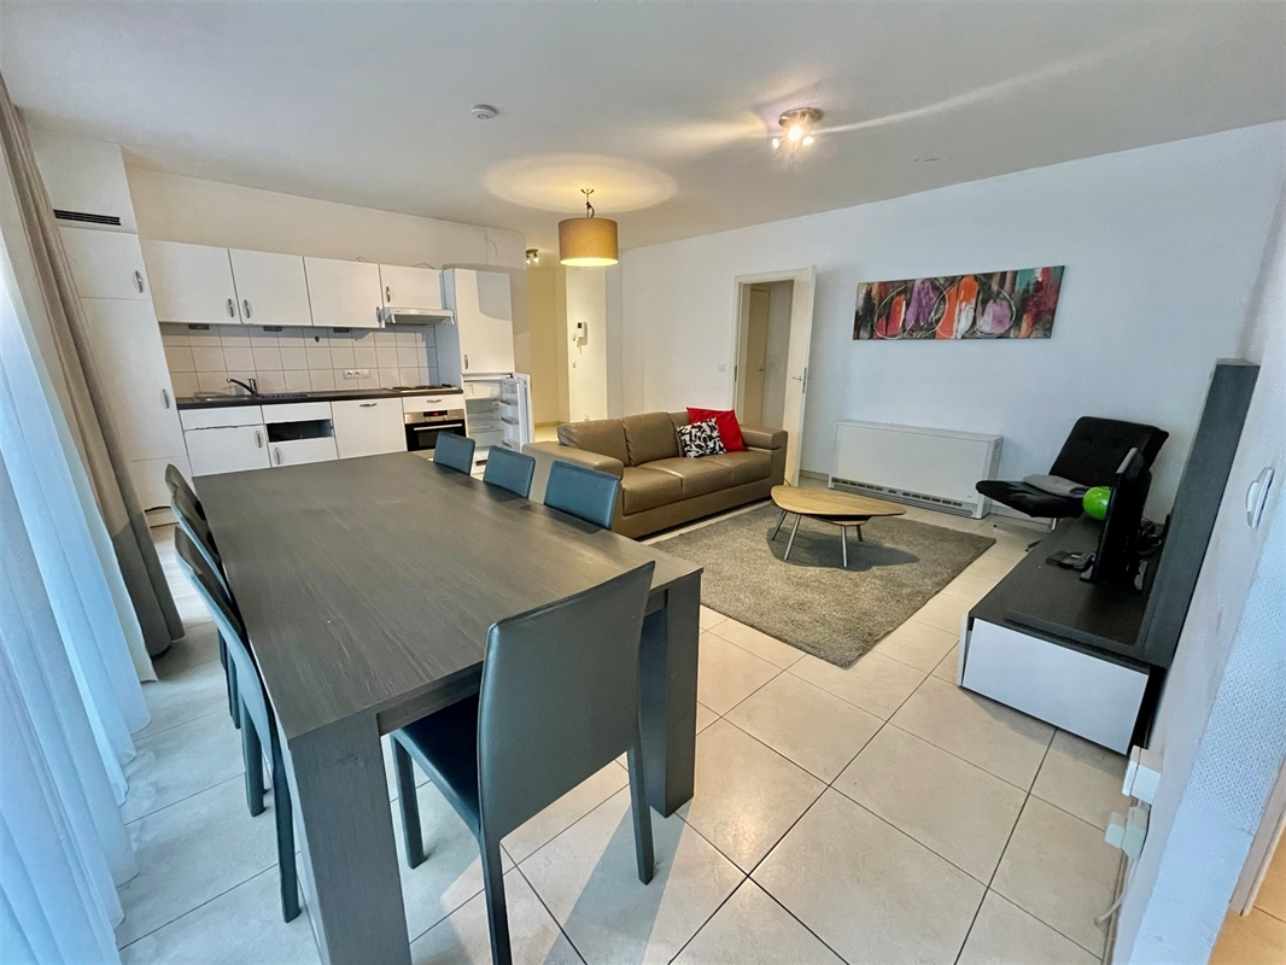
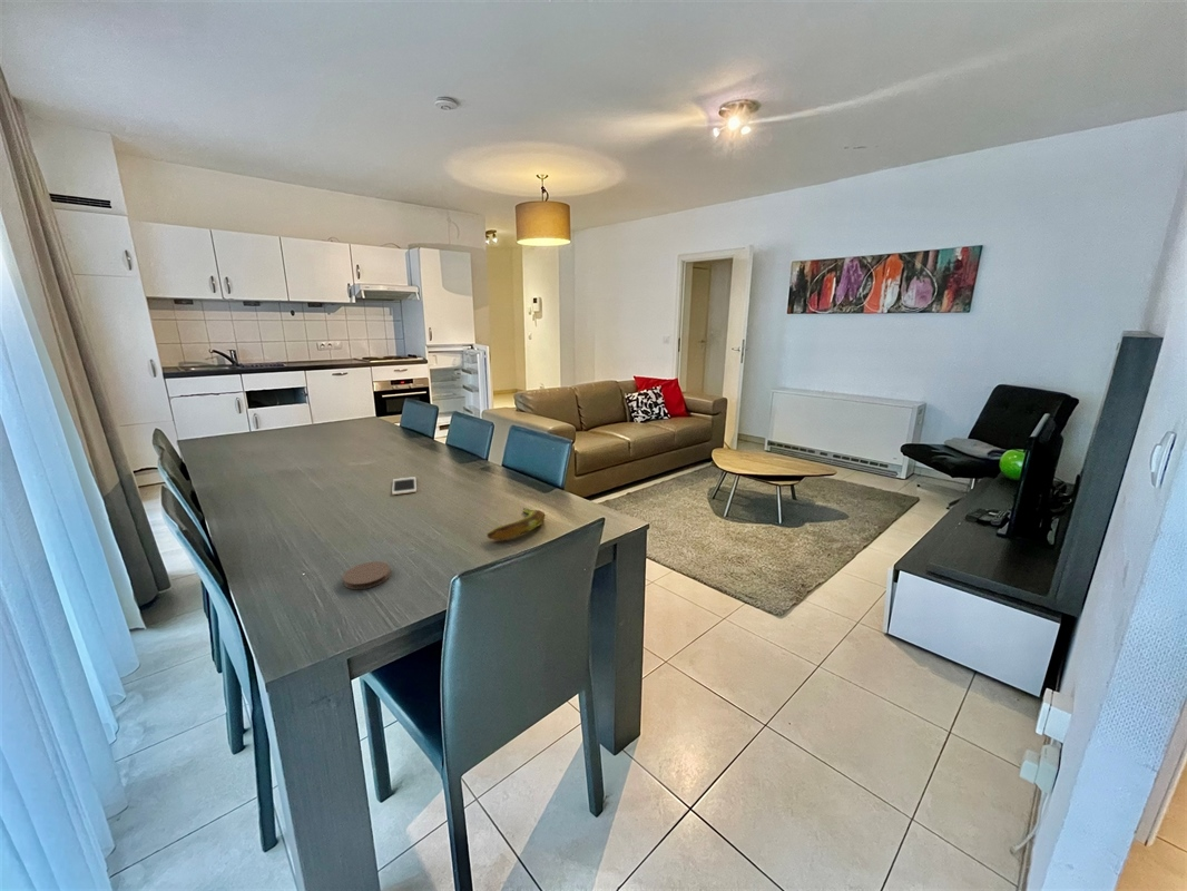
+ coaster [342,560,392,590]
+ cell phone [391,476,418,496]
+ banana [485,507,546,541]
